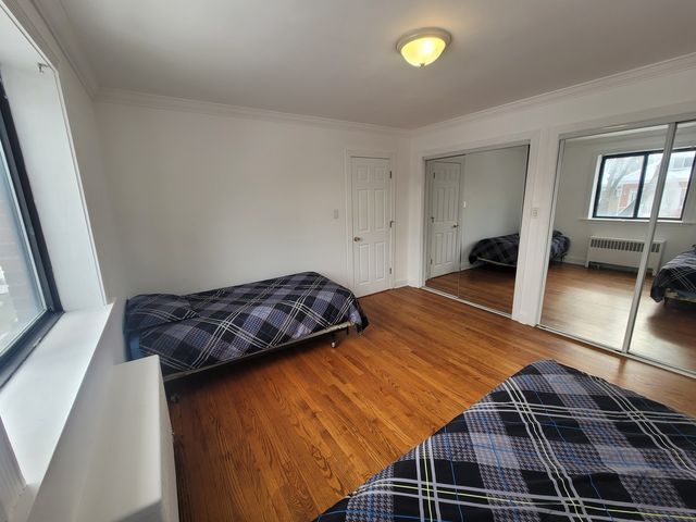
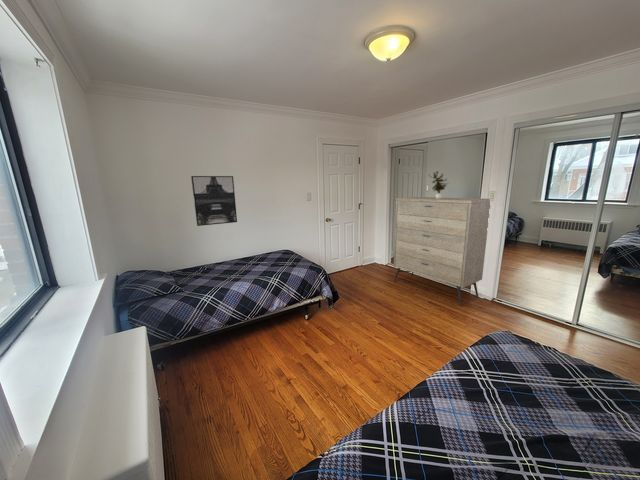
+ dresser [392,196,491,307]
+ potted plant [428,171,450,199]
+ wall art [190,175,238,227]
